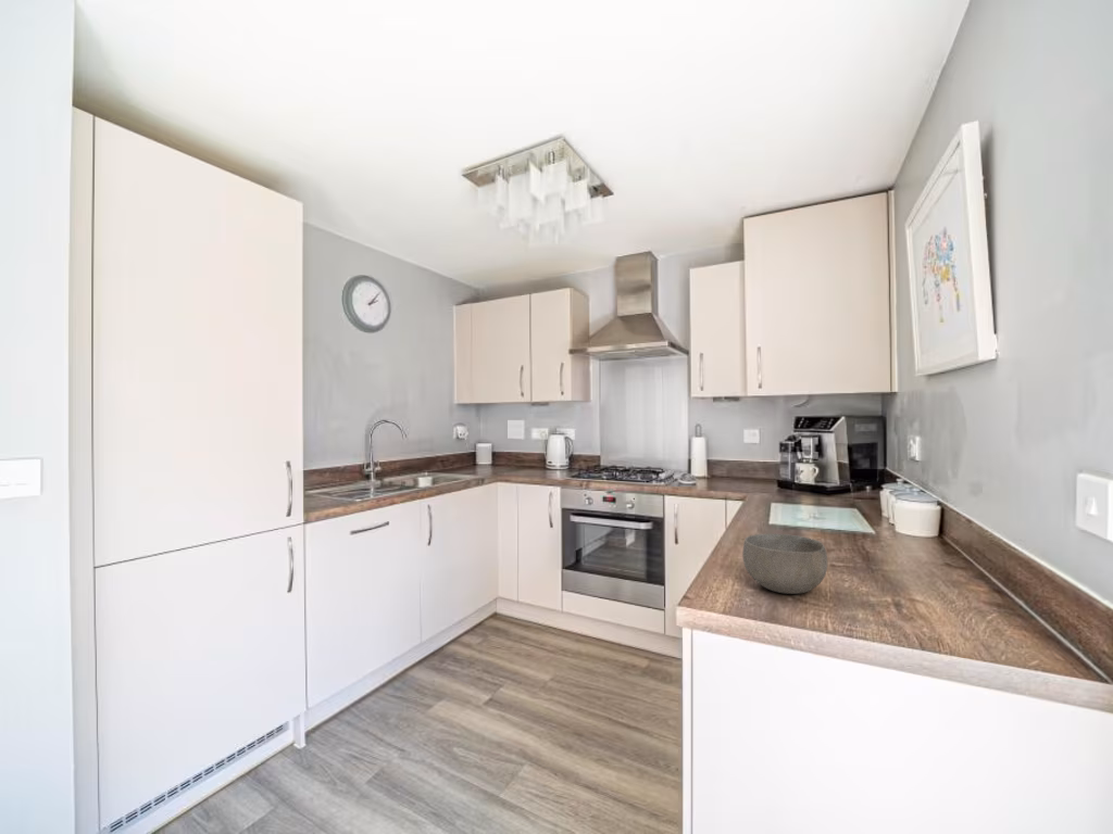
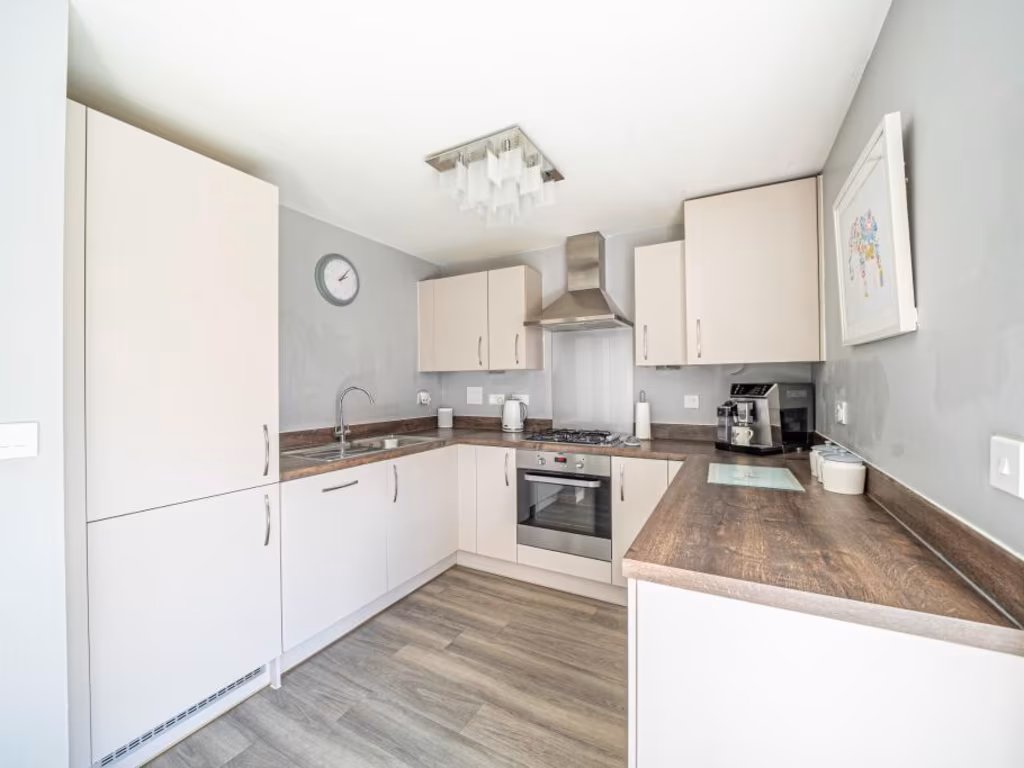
- bowl [741,533,828,595]
